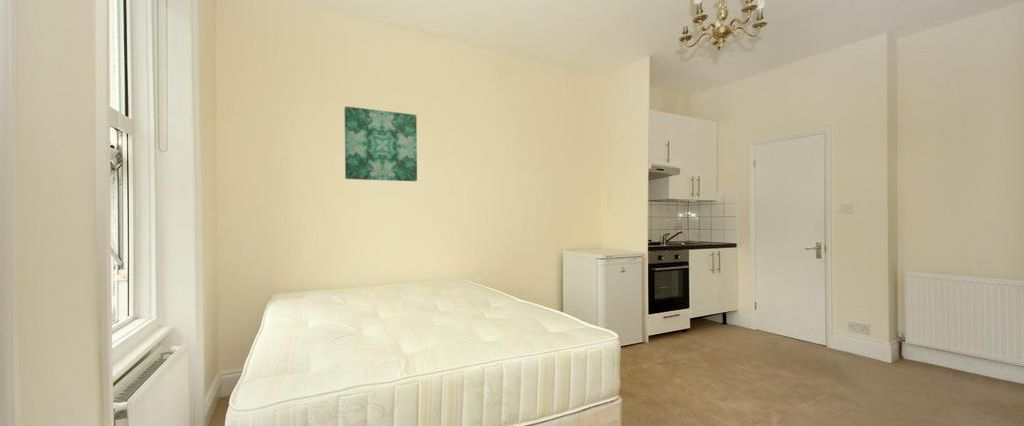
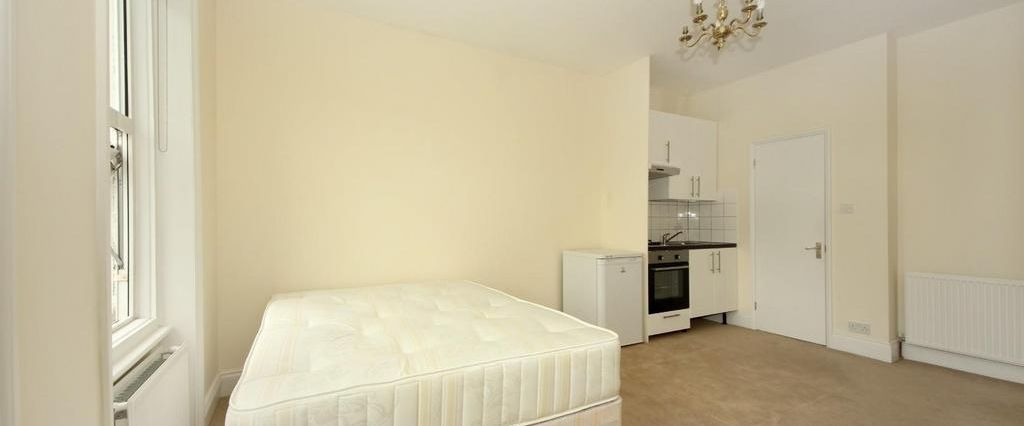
- wall art [344,105,418,182]
